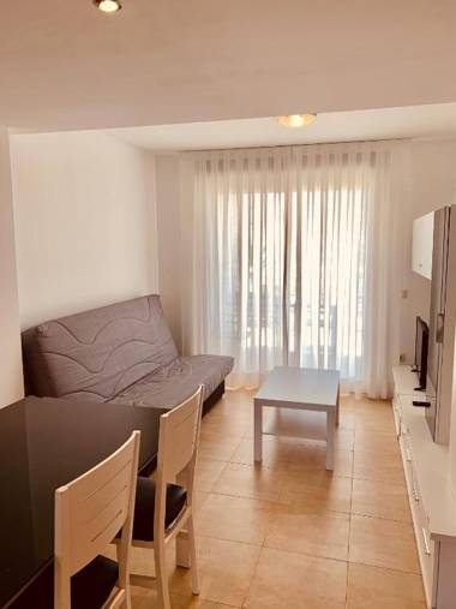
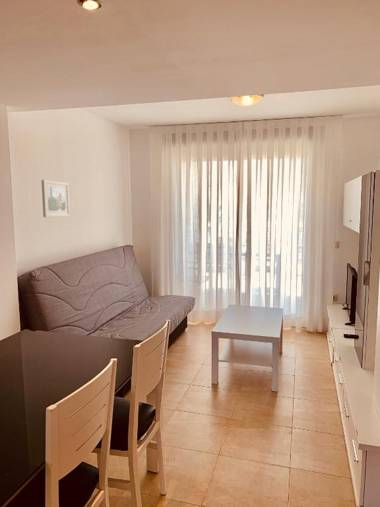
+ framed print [40,179,71,218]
